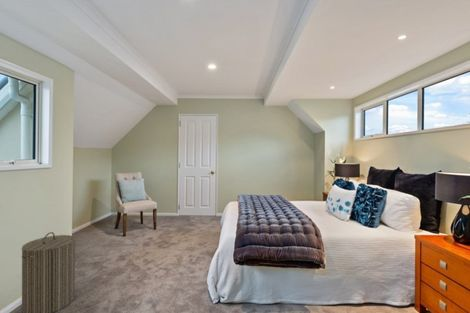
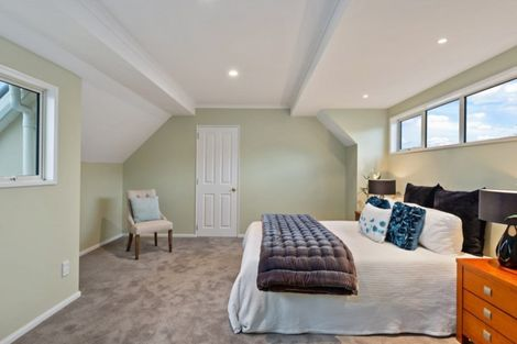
- laundry hamper [21,231,76,313]
